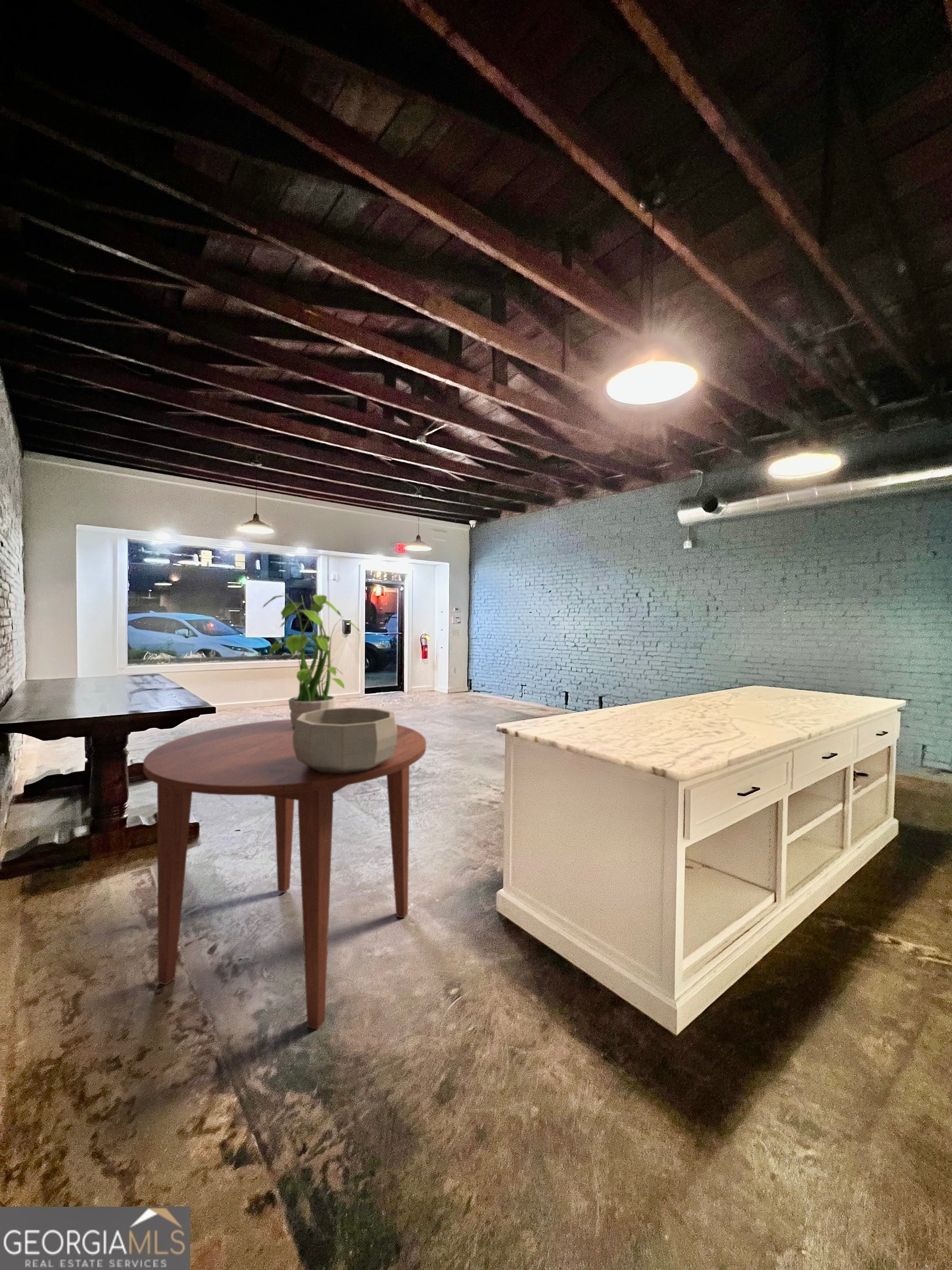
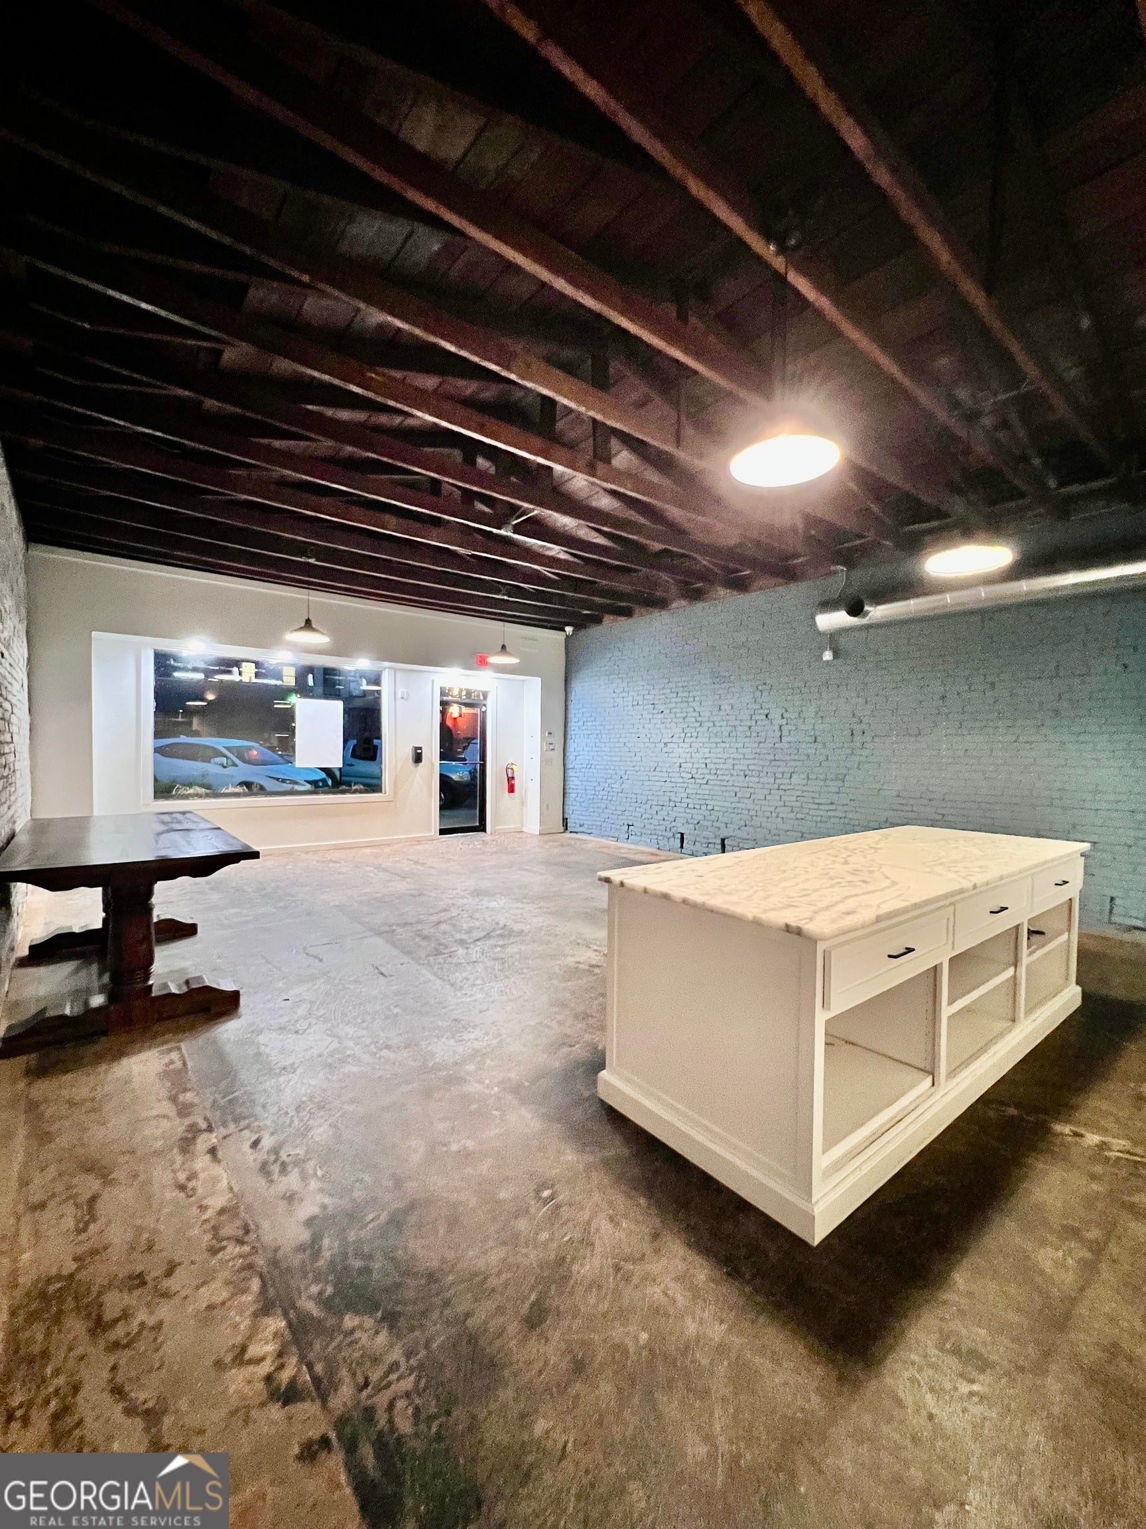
- dining table [143,719,427,1030]
- decorative bowl [293,707,397,773]
- potted plant [262,592,361,727]
